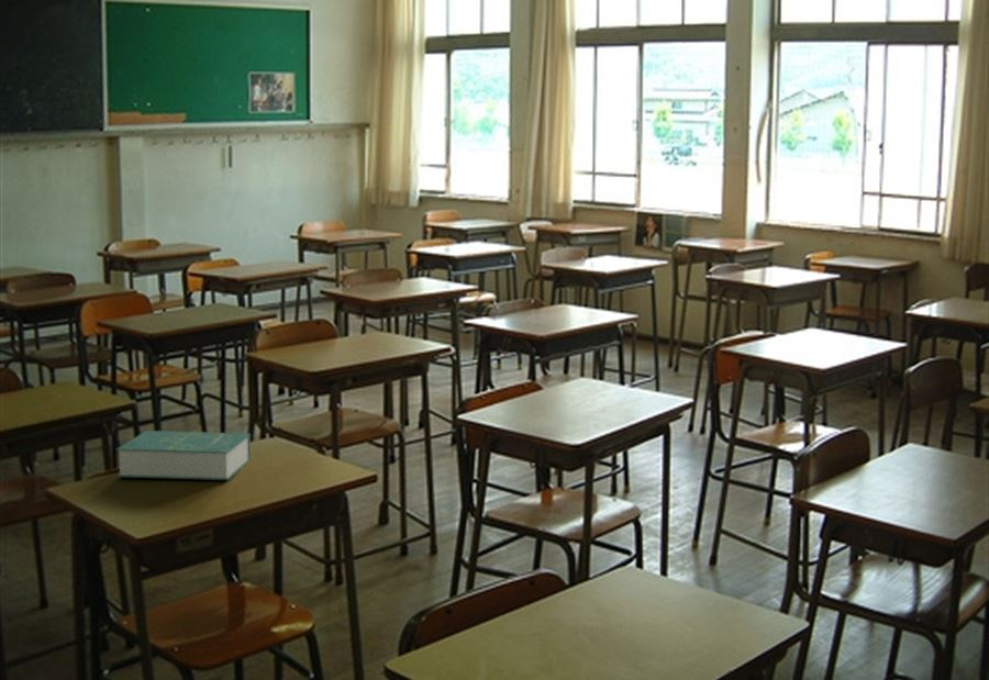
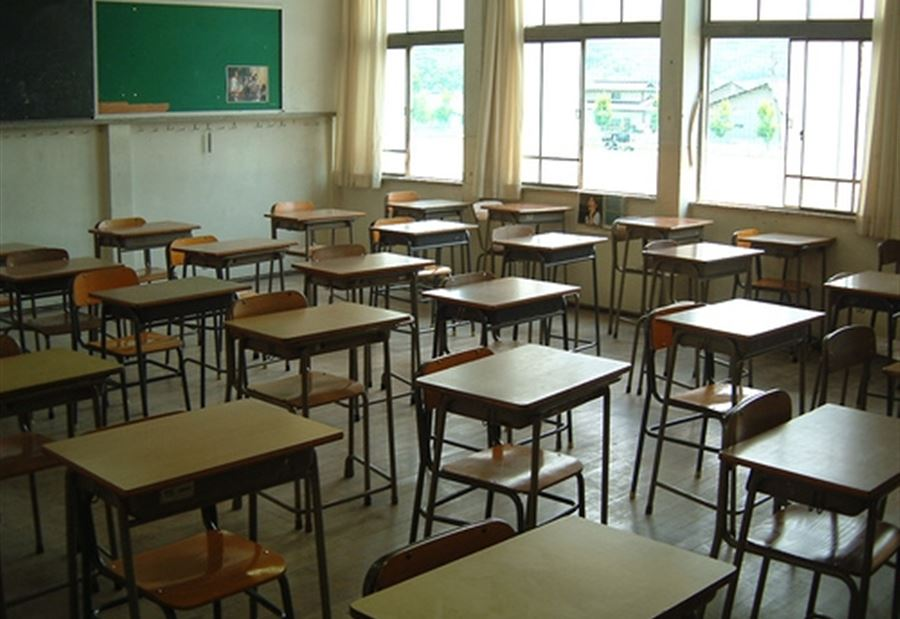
- book [115,430,252,481]
